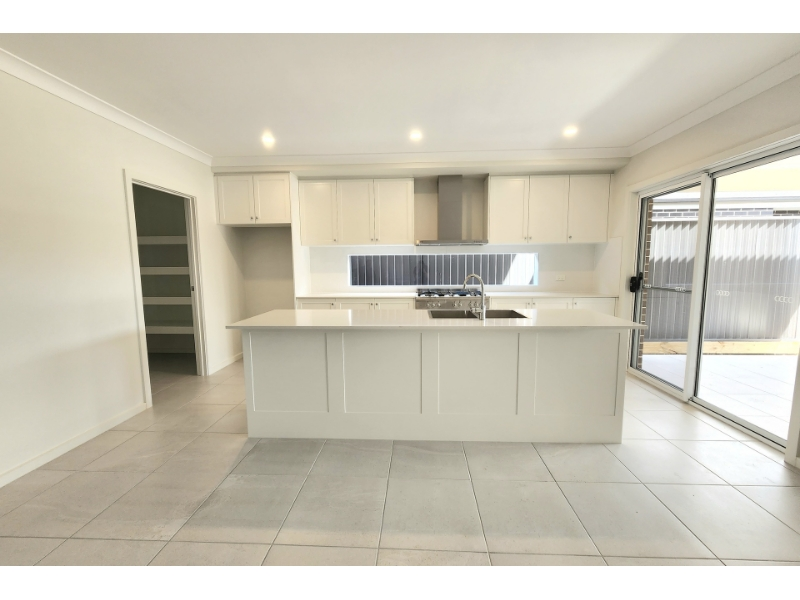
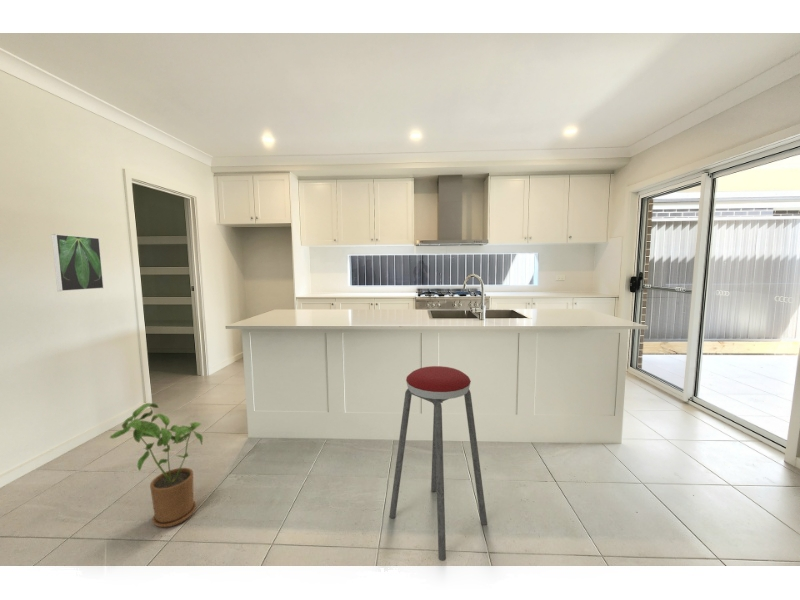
+ house plant [109,402,204,528]
+ music stool [388,365,488,562]
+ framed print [51,233,105,292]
